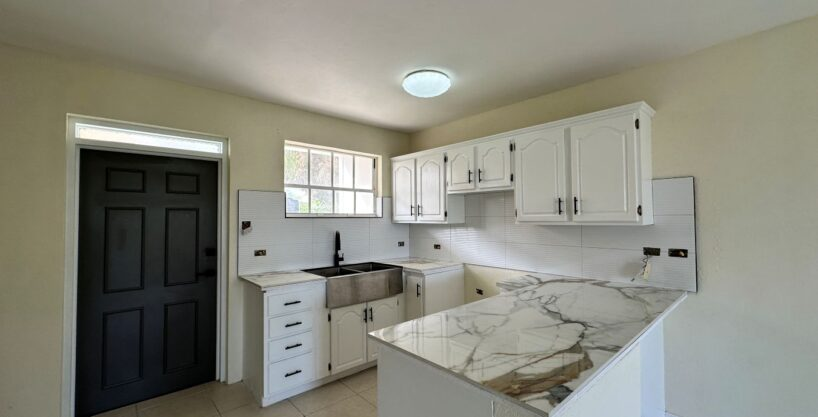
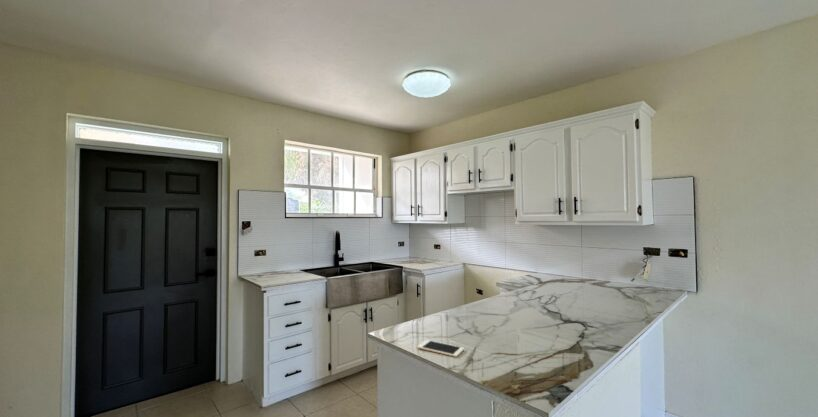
+ cell phone [416,339,465,358]
